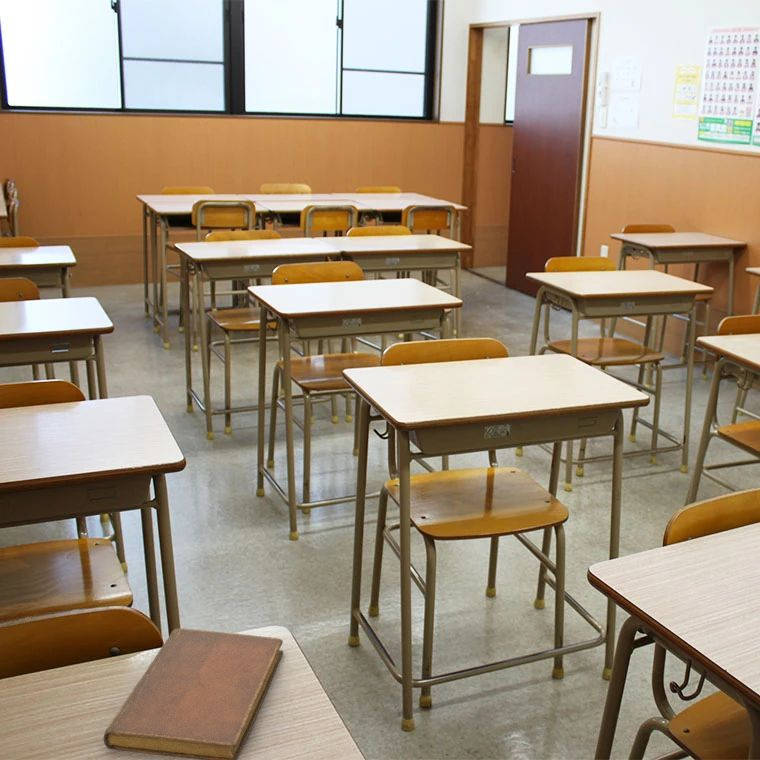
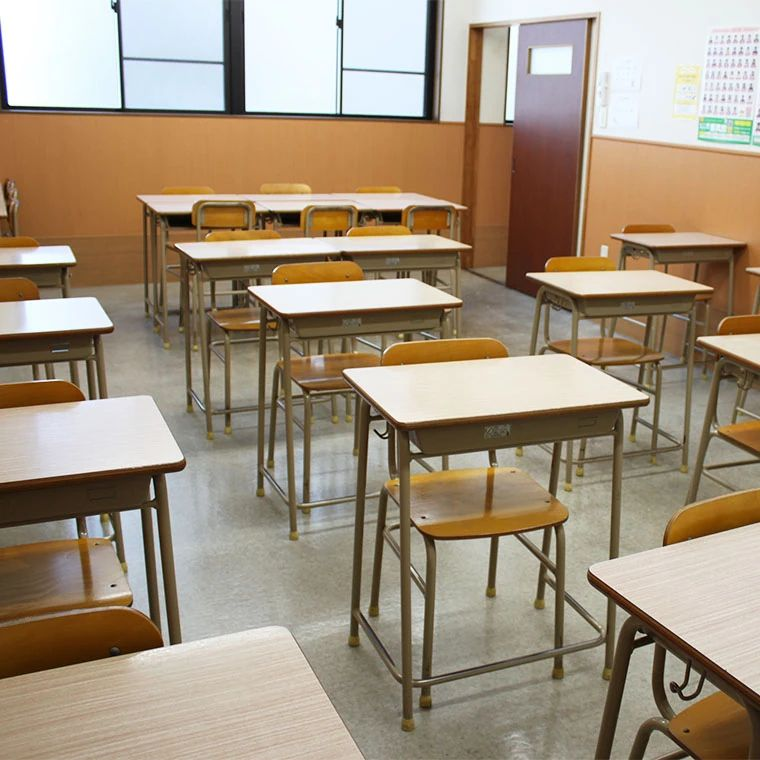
- notebook [103,627,284,760]
